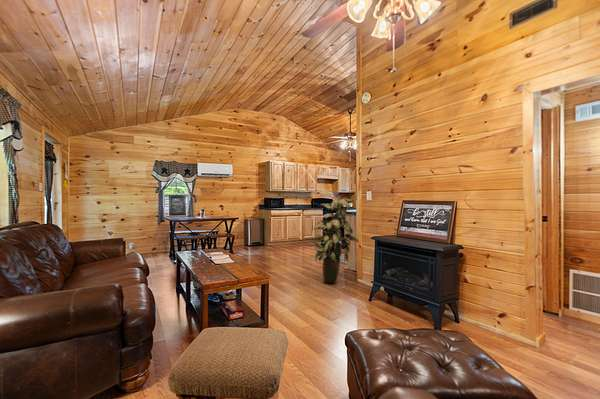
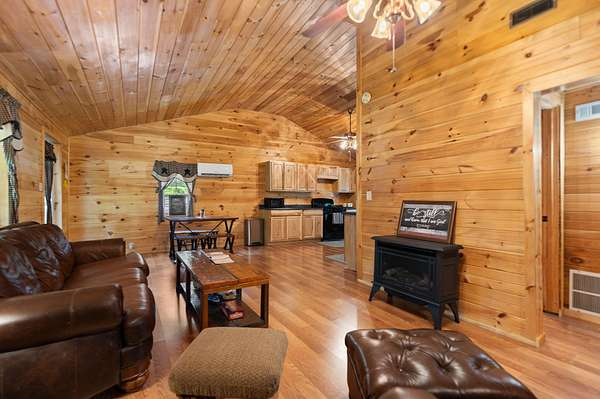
- indoor plant [312,193,360,285]
